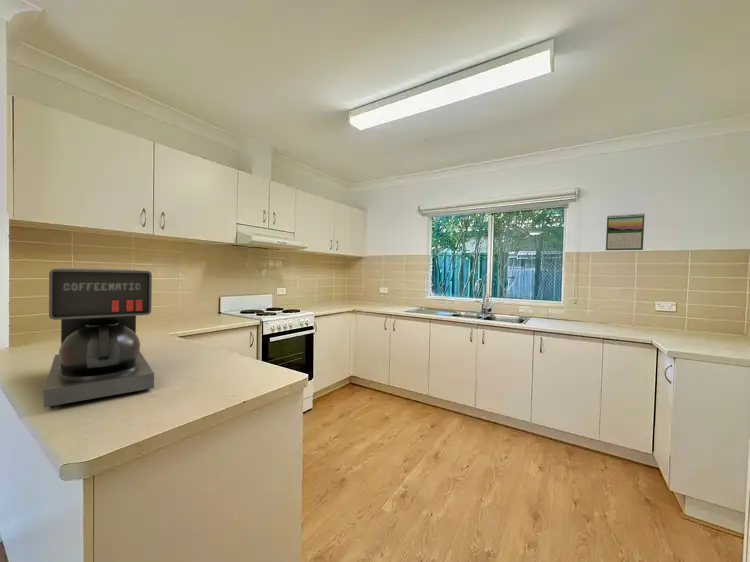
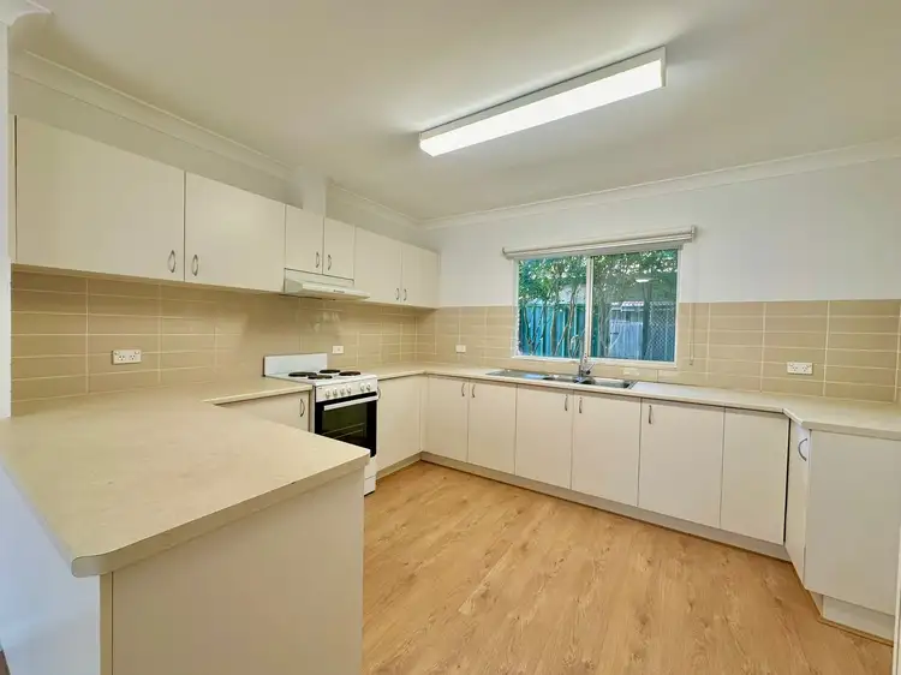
- calendar [605,213,646,251]
- coffee maker [43,267,155,410]
